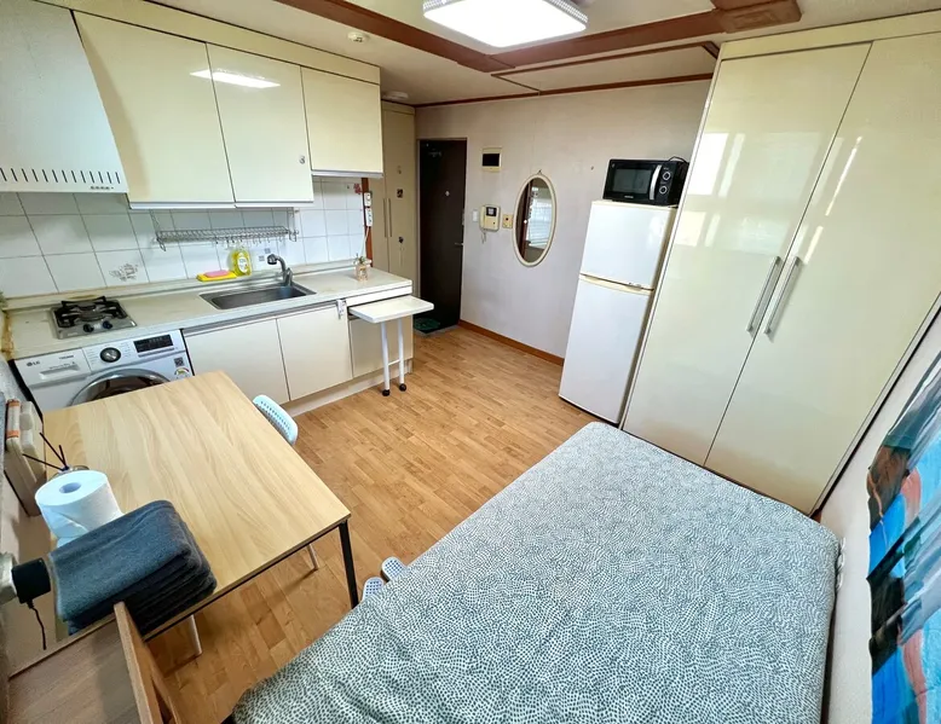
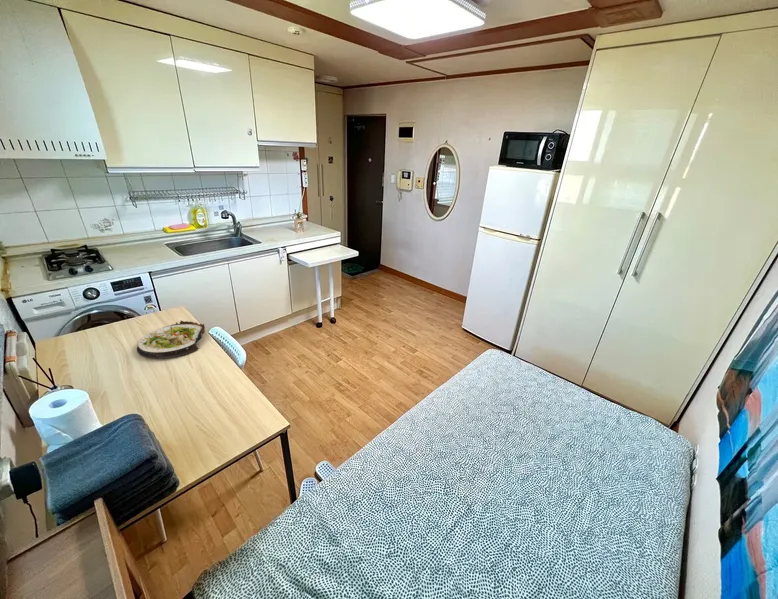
+ salad plate [136,319,206,360]
